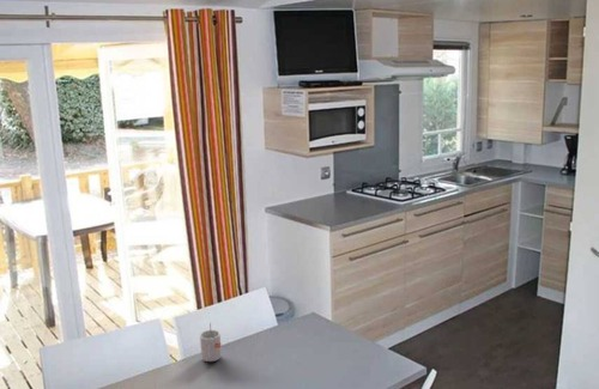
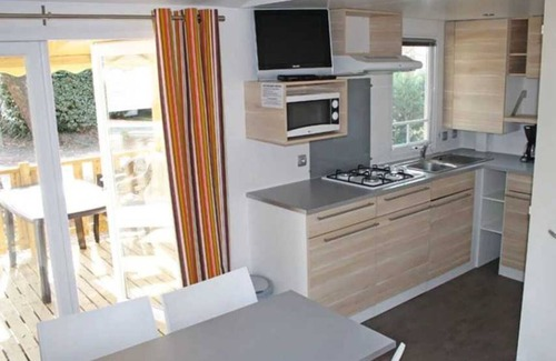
- mug [199,322,223,363]
